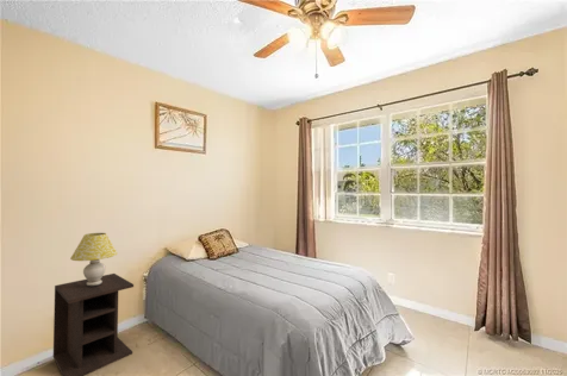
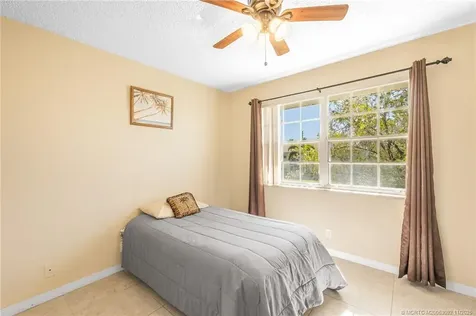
- nightstand [52,272,135,376]
- table lamp [69,232,118,286]
